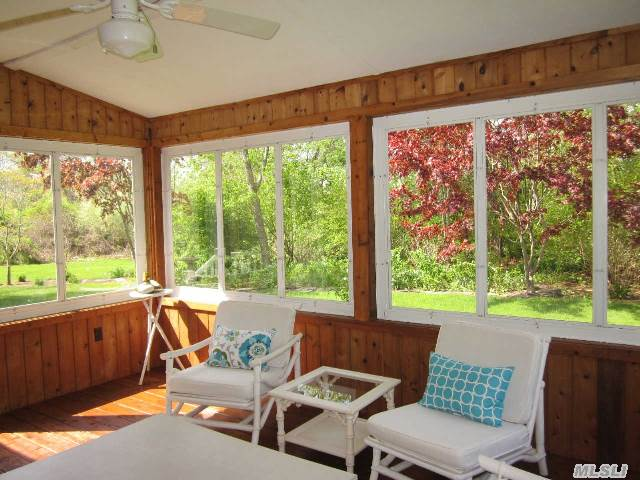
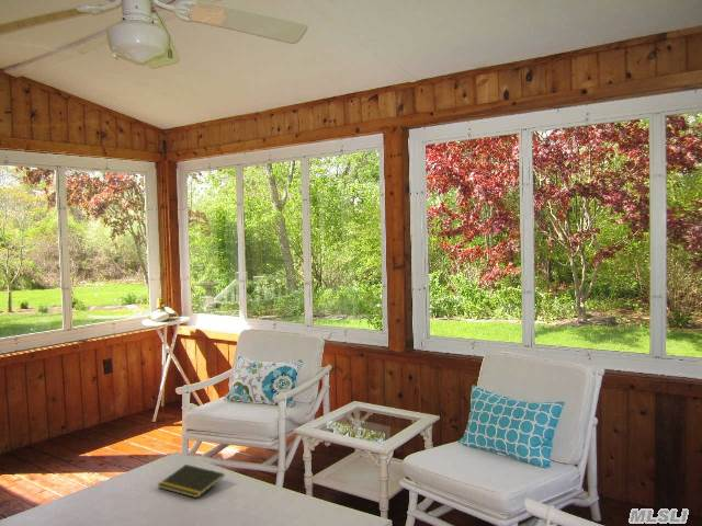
+ notepad [157,464,226,499]
